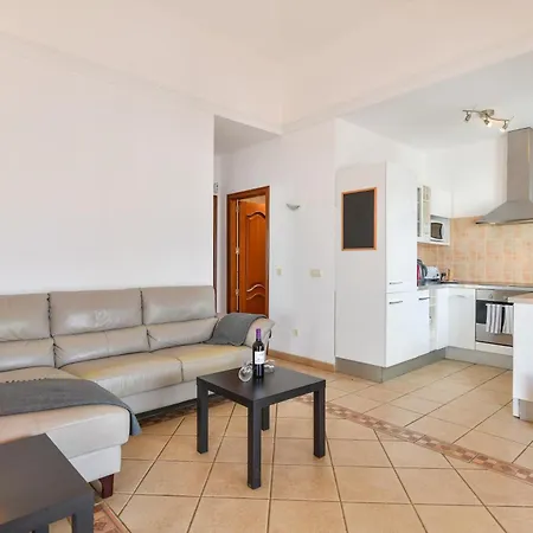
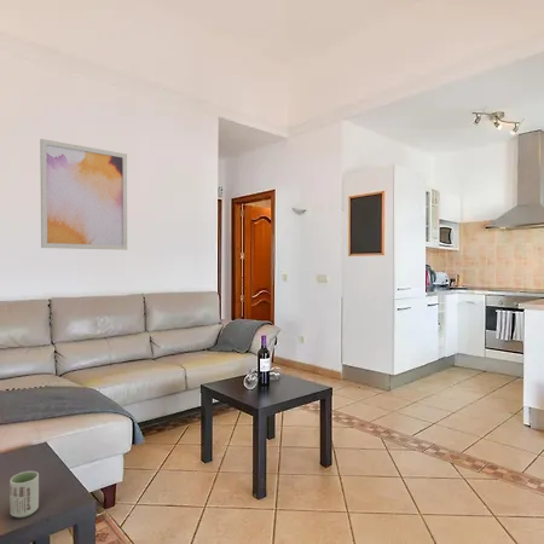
+ wall art [39,138,128,251]
+ cup [8,470,40,519]
